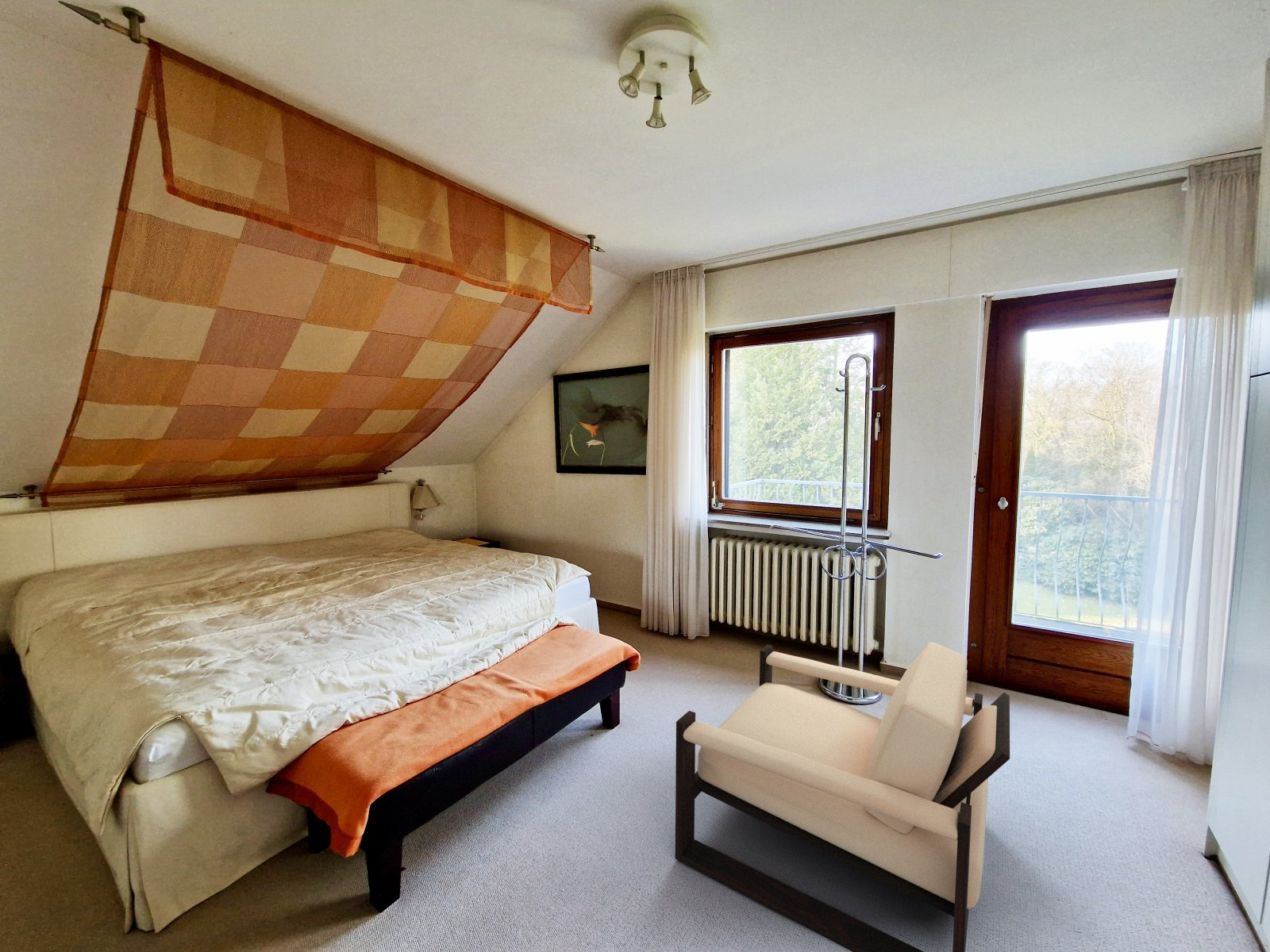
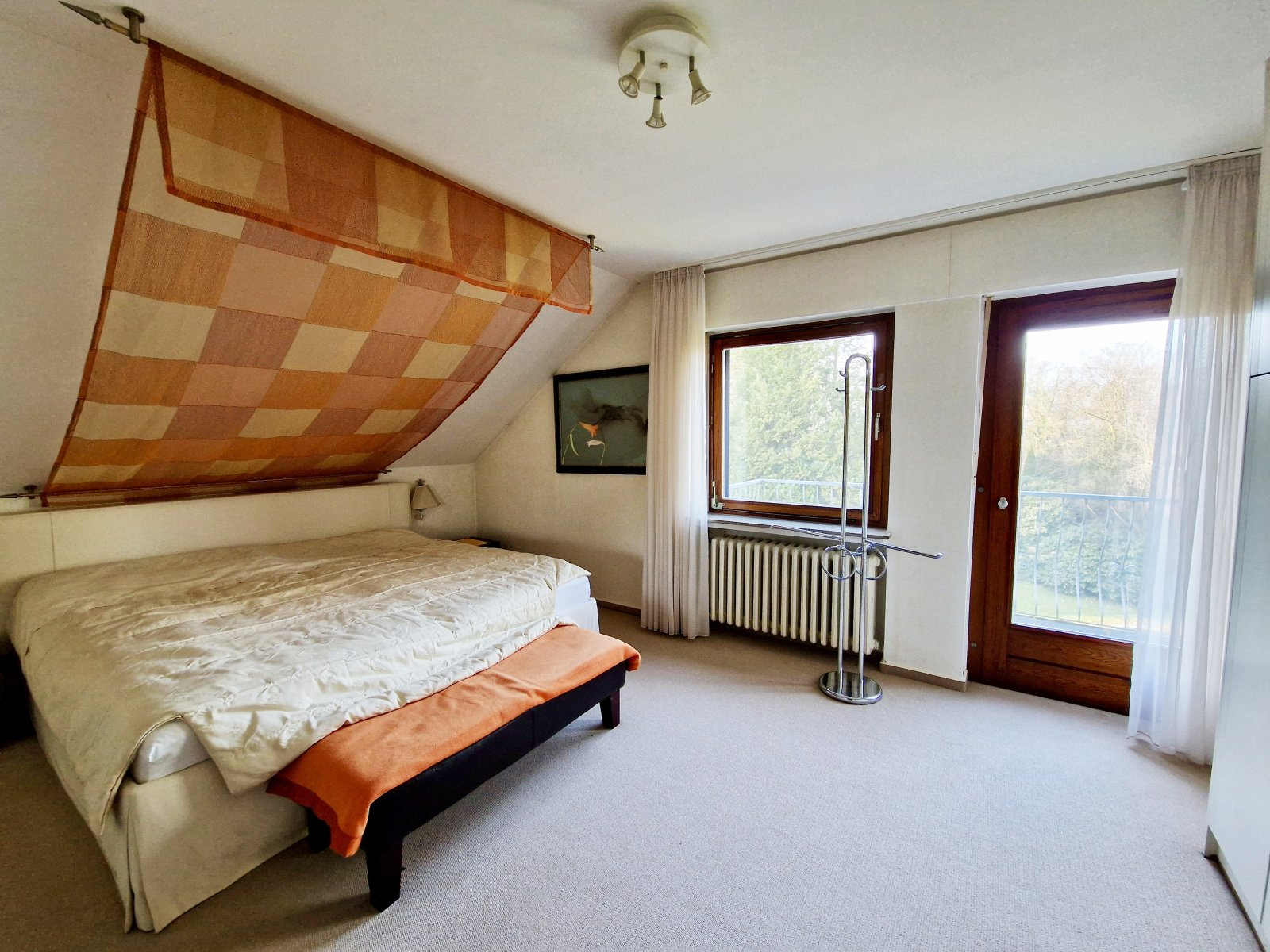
- armchair [675,641,1010,952]
